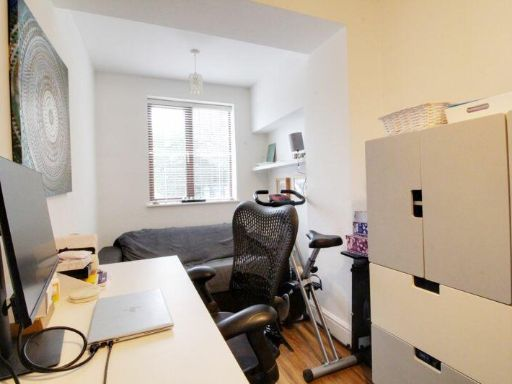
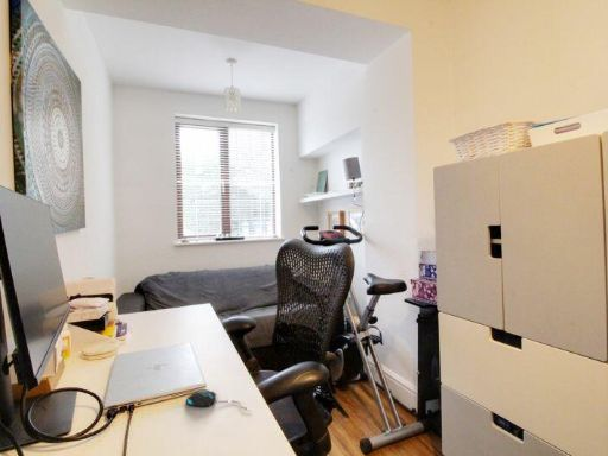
+ mouse [185,388,246,410]
